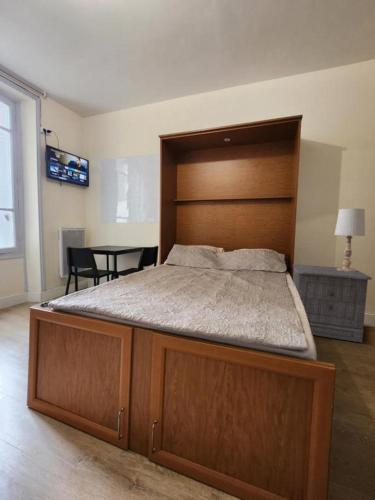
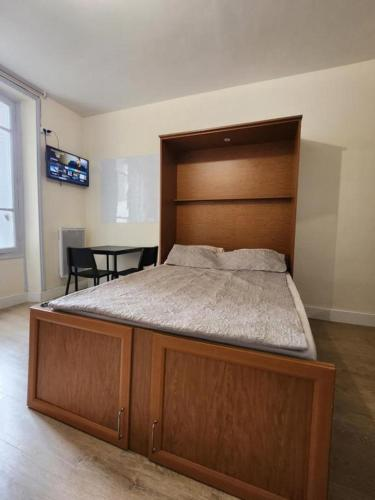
- table lamp [334,208,366,272]
- nightstand [293,263,373,344]
